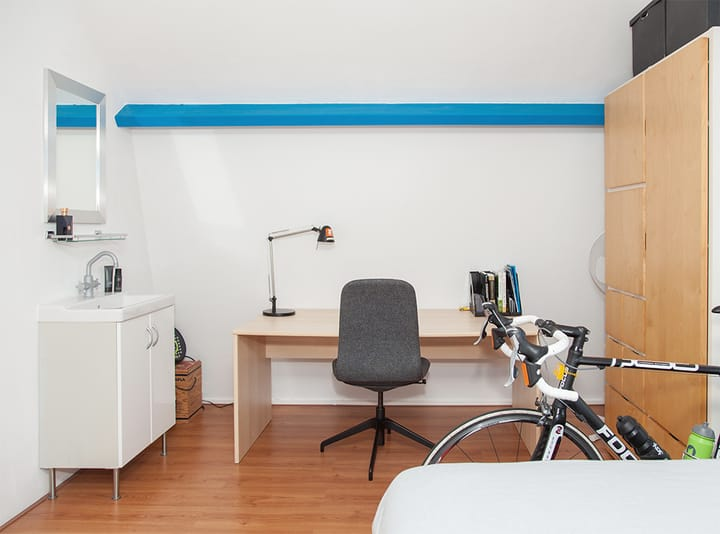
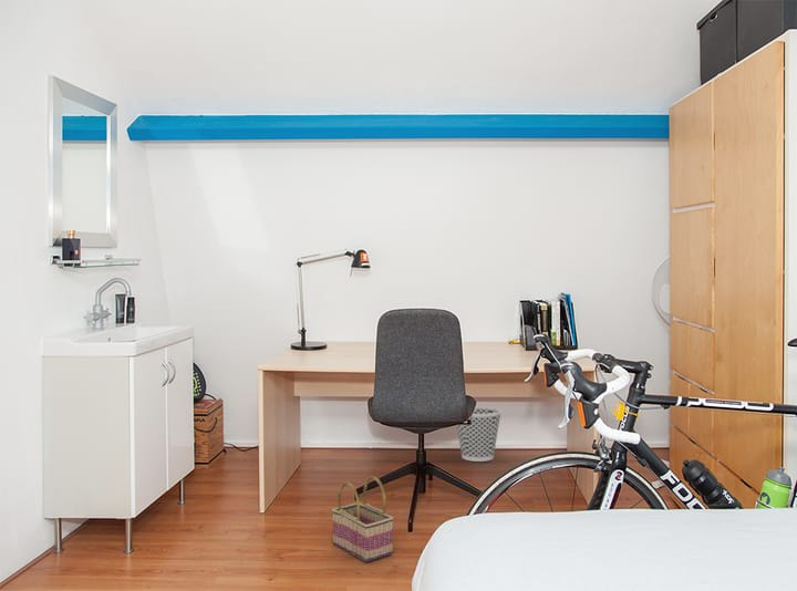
+ basket [331,475,394,563]
+ wastebasket [456,404,503,463]
